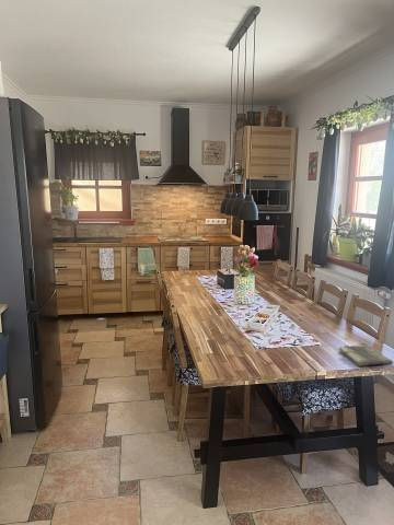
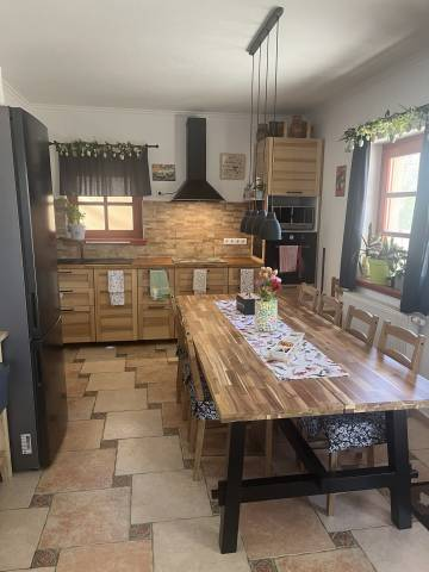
- dish towel [338,345,394,368]
